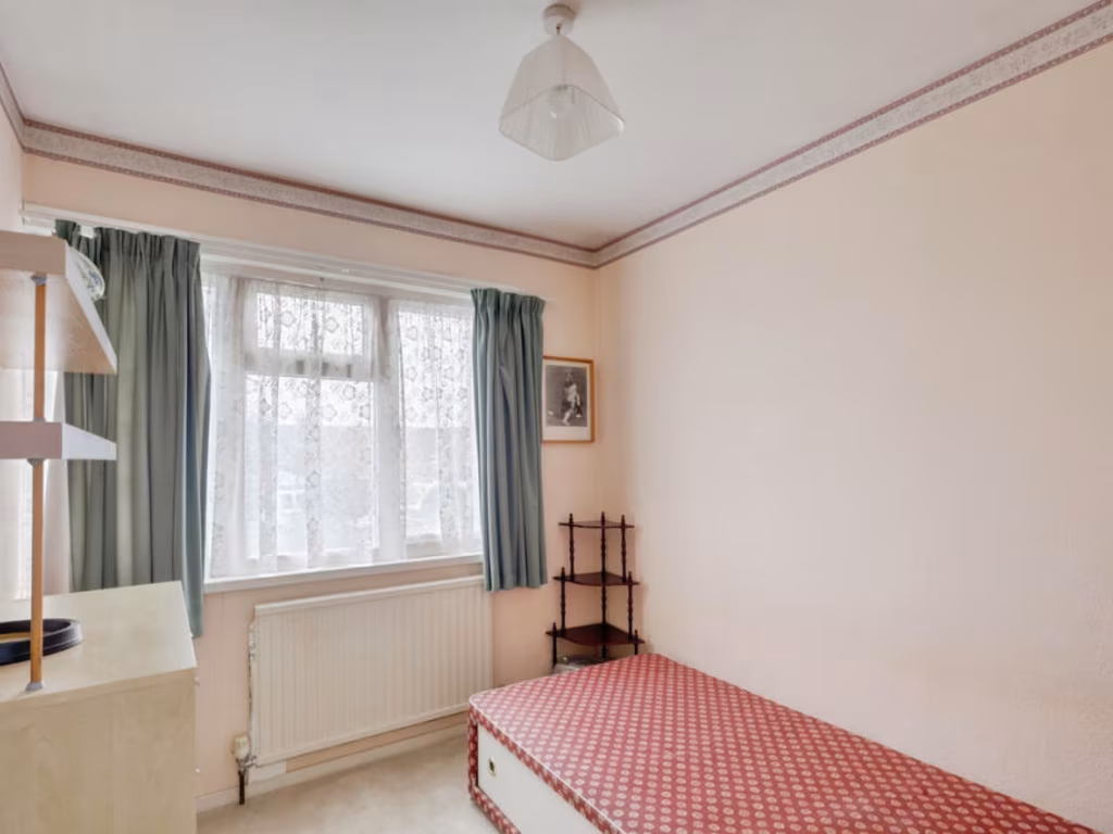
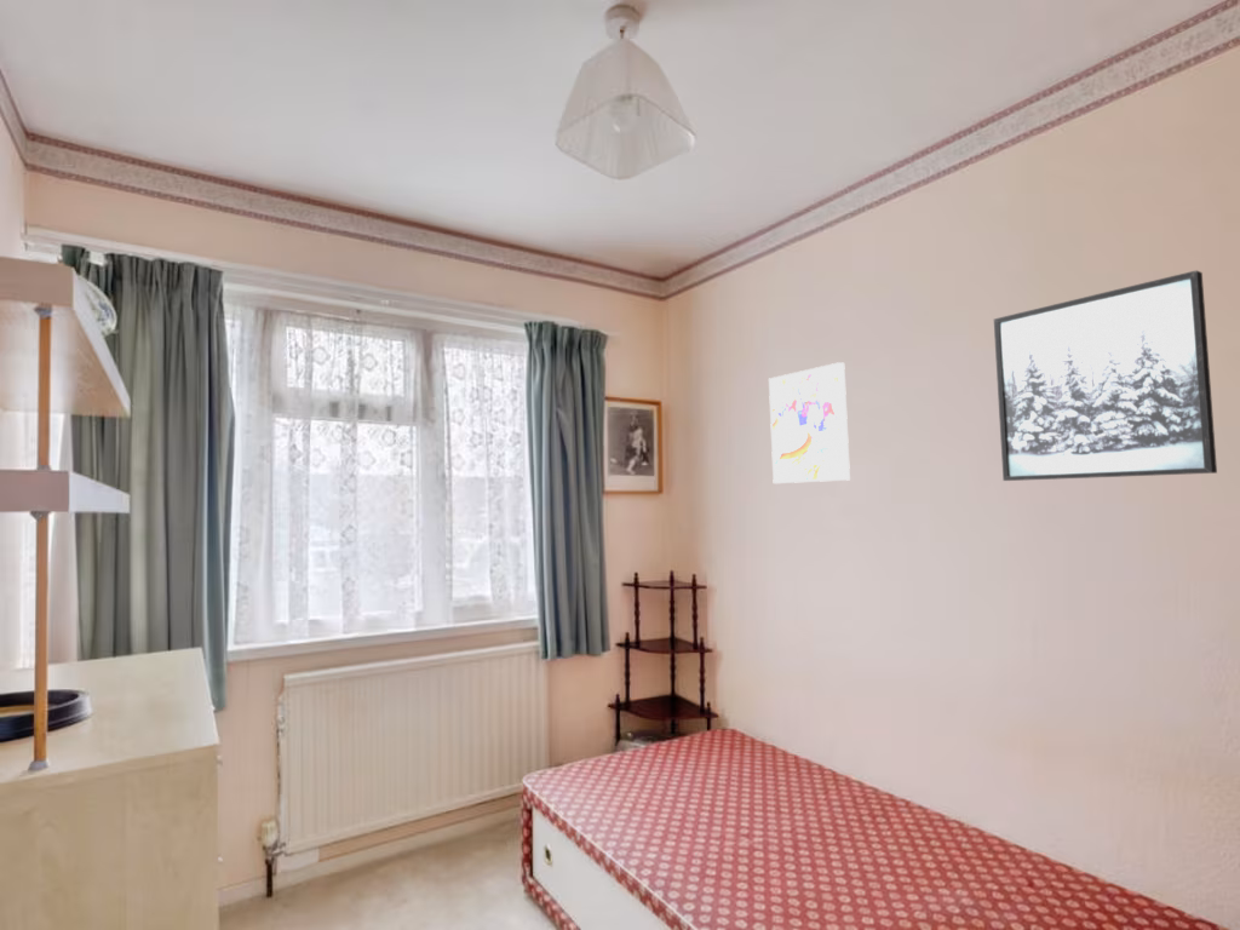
+ wall art [993,269,1218,482]
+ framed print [768,361,851,484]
